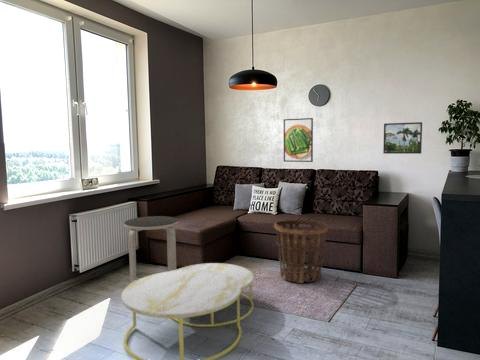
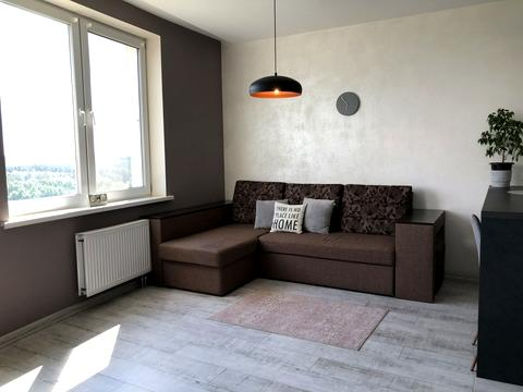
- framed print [283,117,314,163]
- basket [273,219,329,284]
- side table [123,215,179,284]
- coffee table [120,262,254,360]
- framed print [382,121,423,155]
